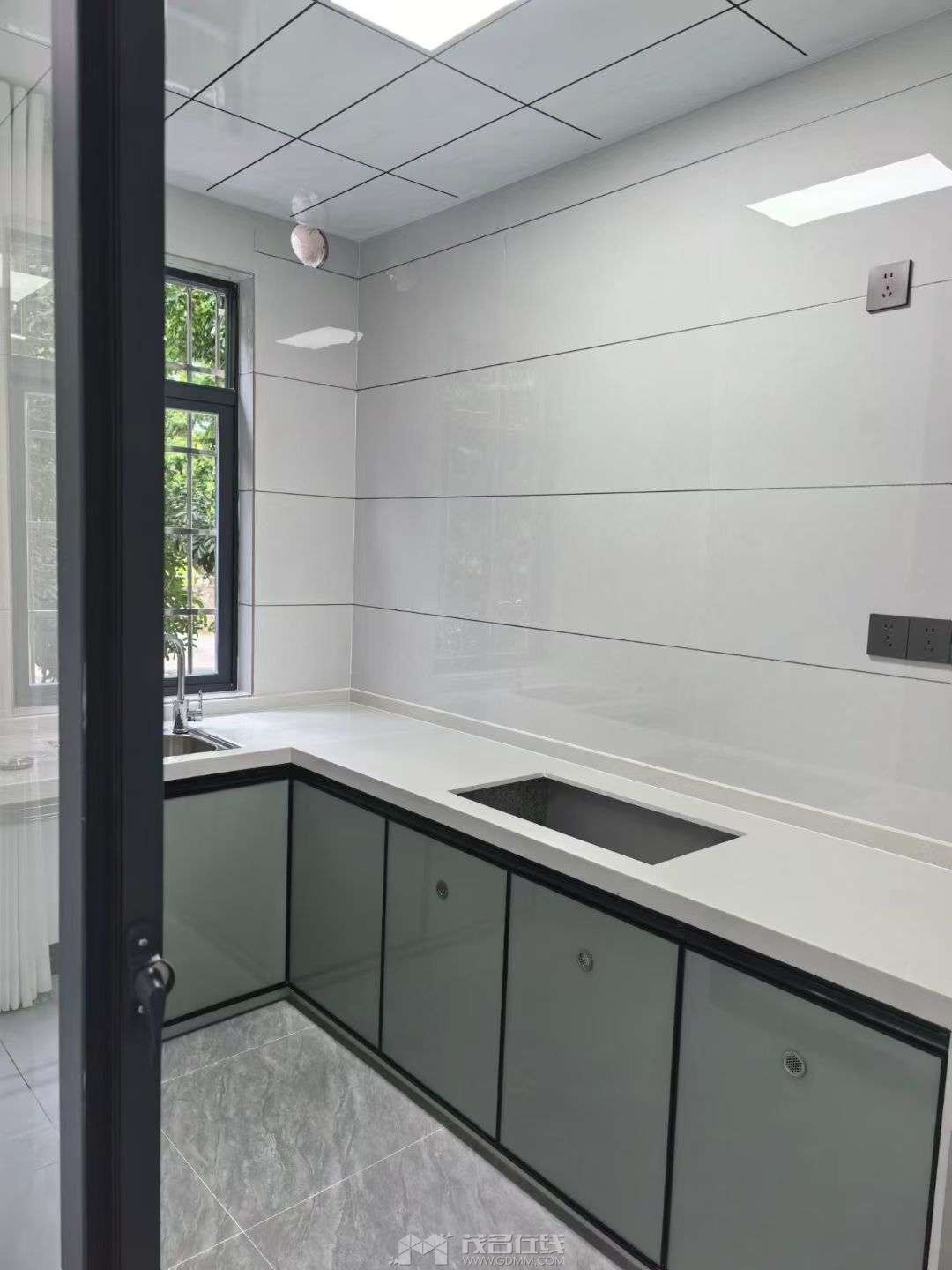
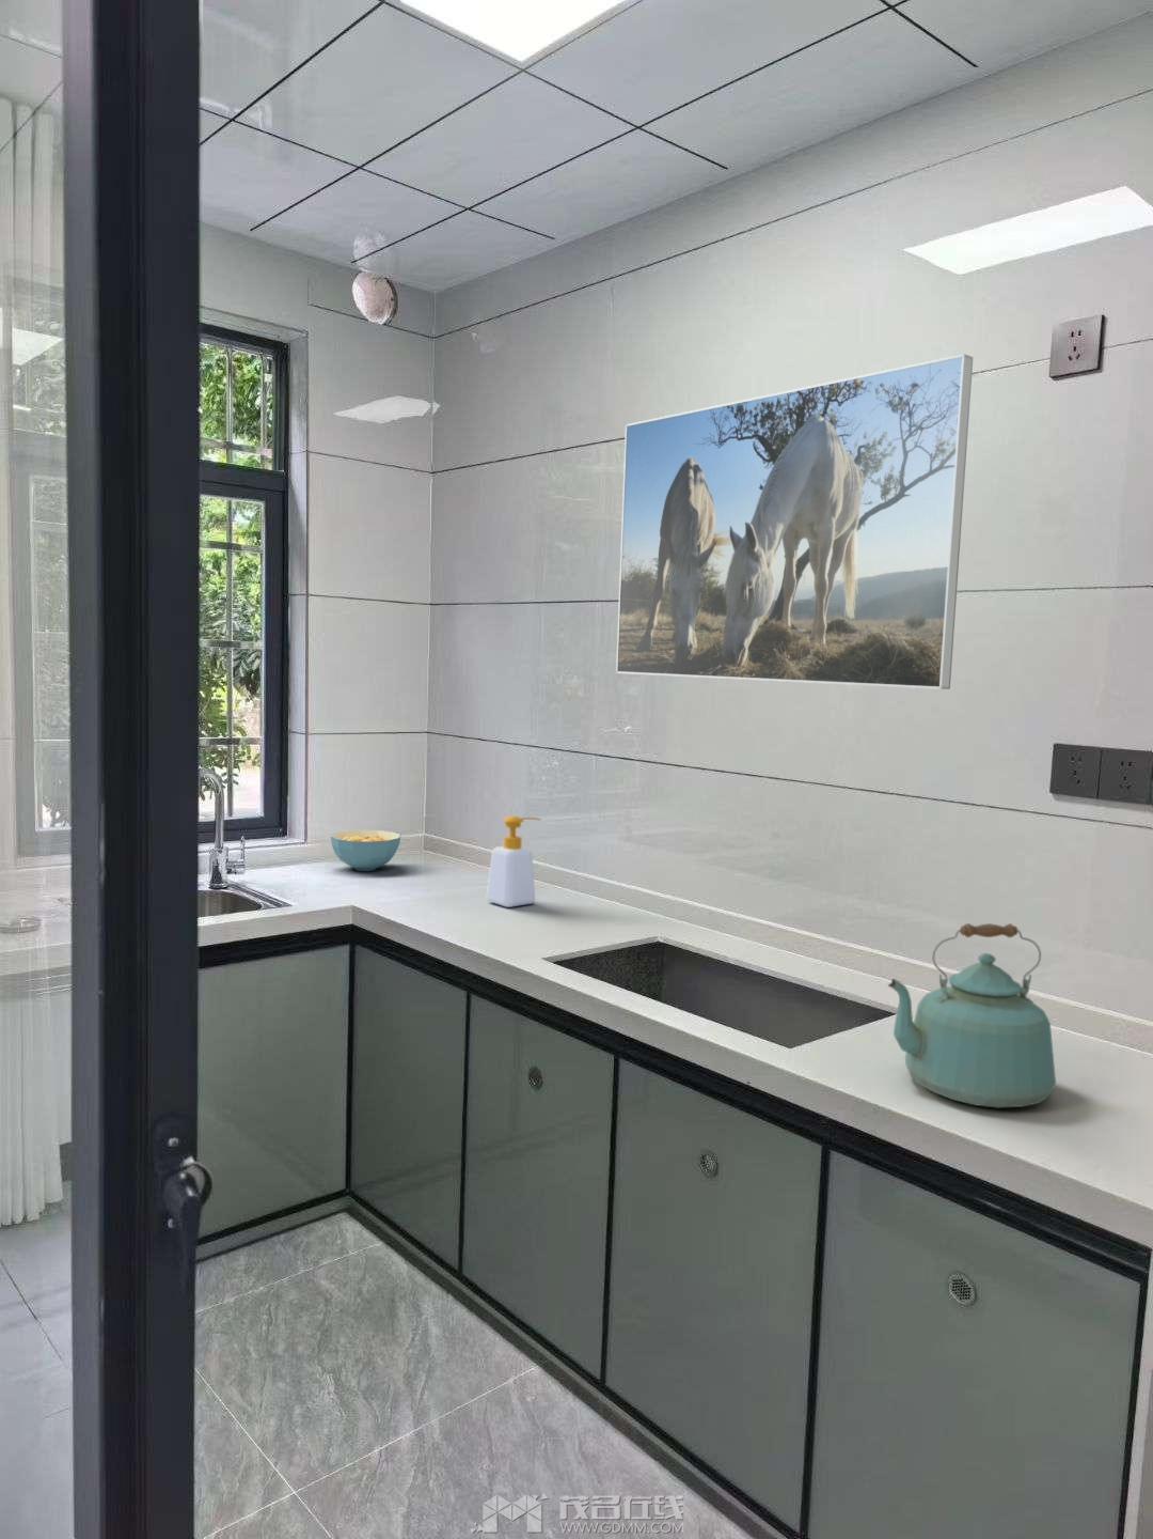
+ cereal bowl [329,829,401,873]
+ kettle [888,922,1057,1109]
+ soap bottle [486,814,543,909]
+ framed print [615,353,974,691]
